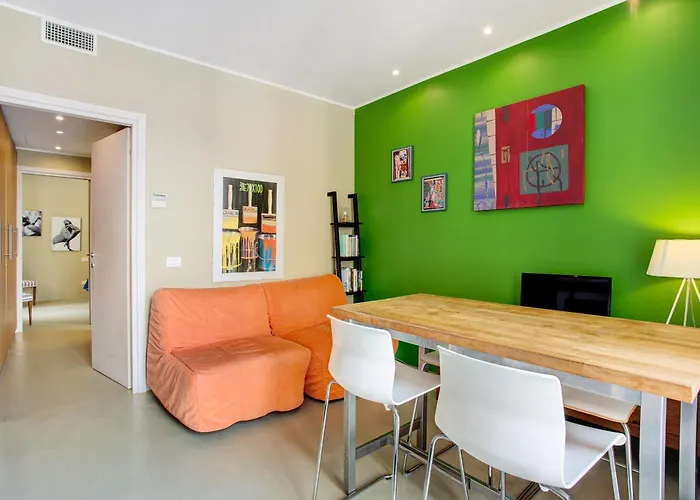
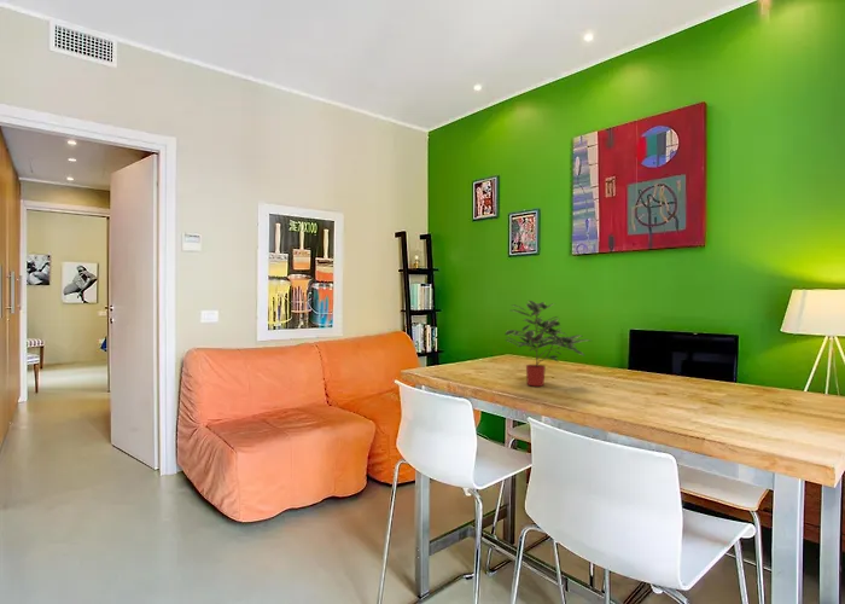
+ potted plant [503,300,592,388]
